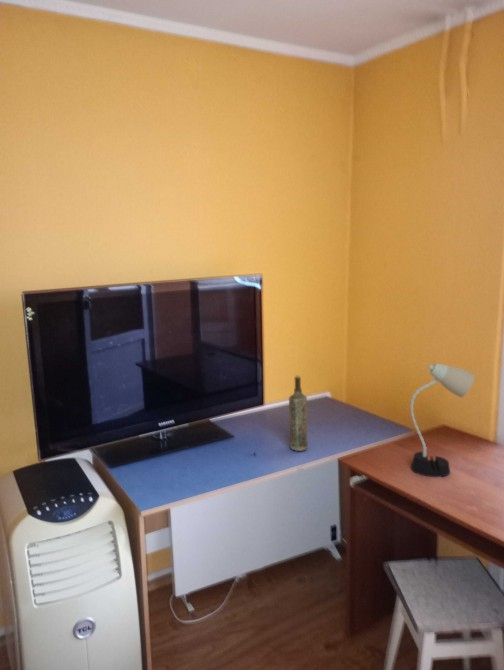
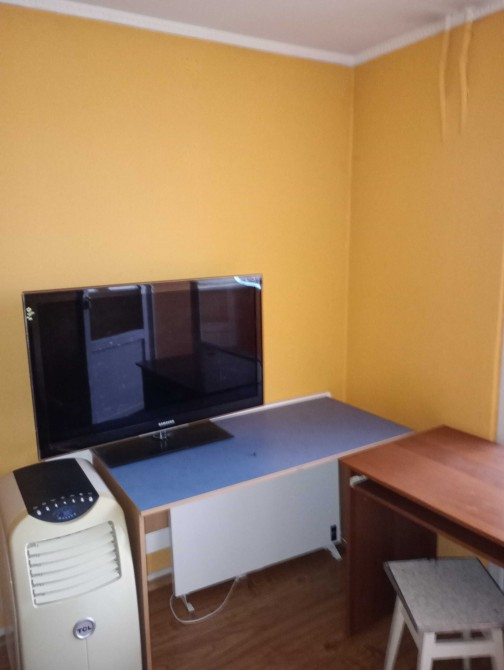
- desk lamp [409,362,475,478]
- bottle [288,375,309,452]
